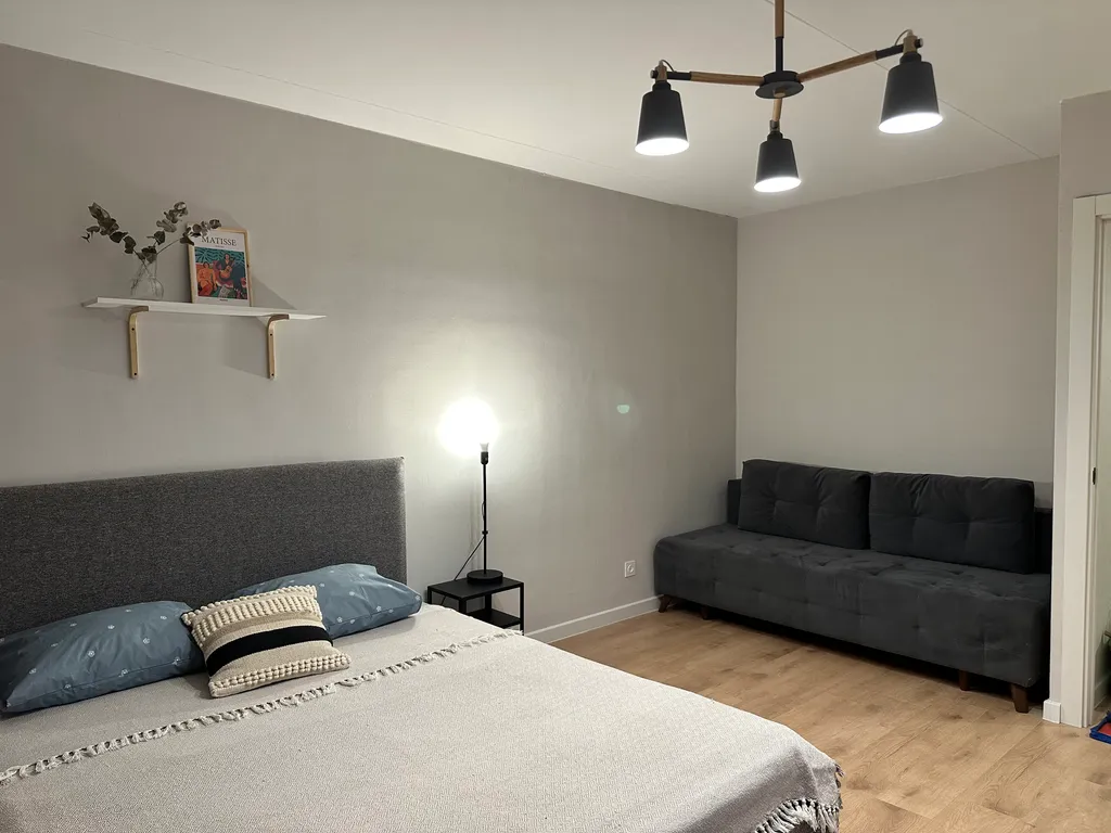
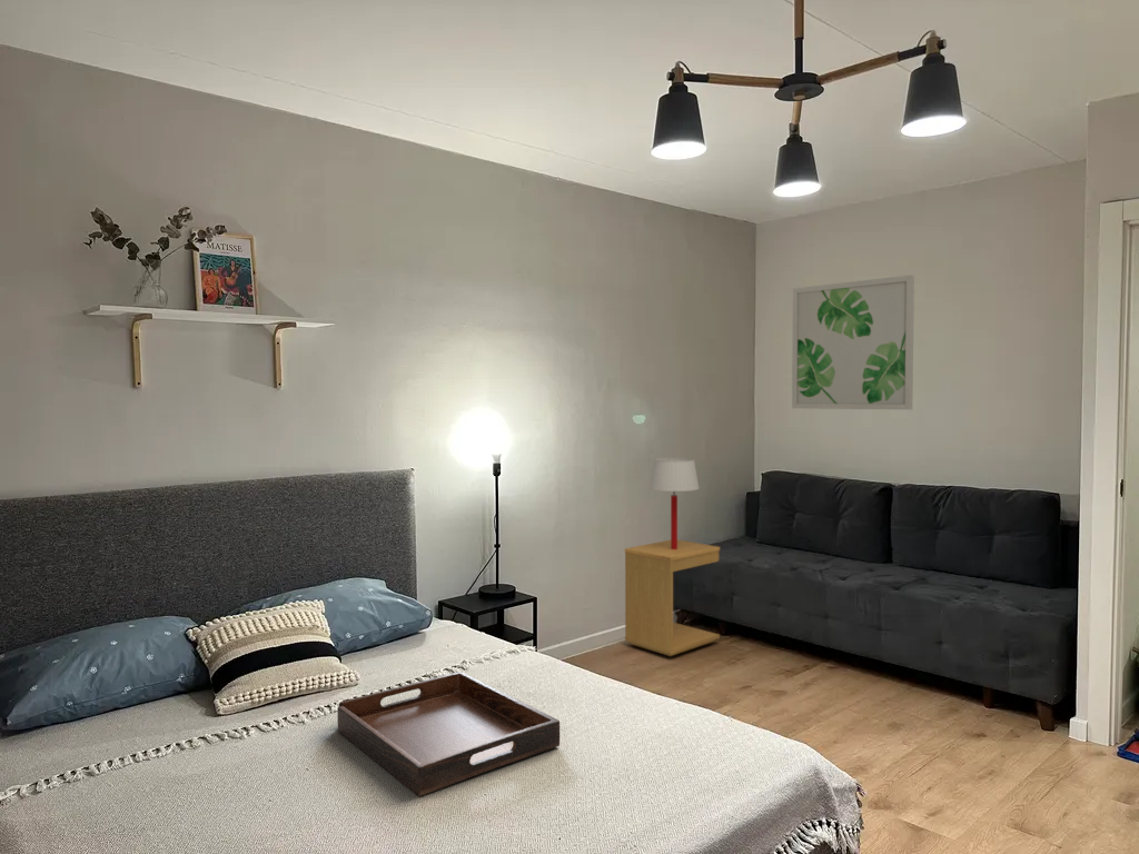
+ serving tray [336,671,561,797]
+ side table [624,538,721,657]
+ table lamp [648,457,701,549]
+ wall art [791,274,915,410]
